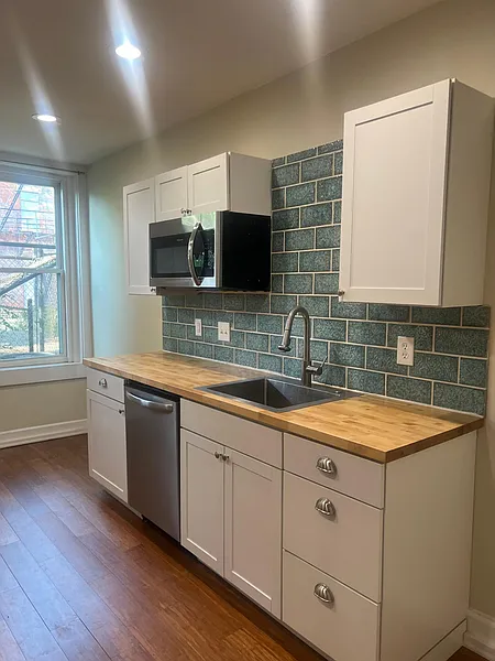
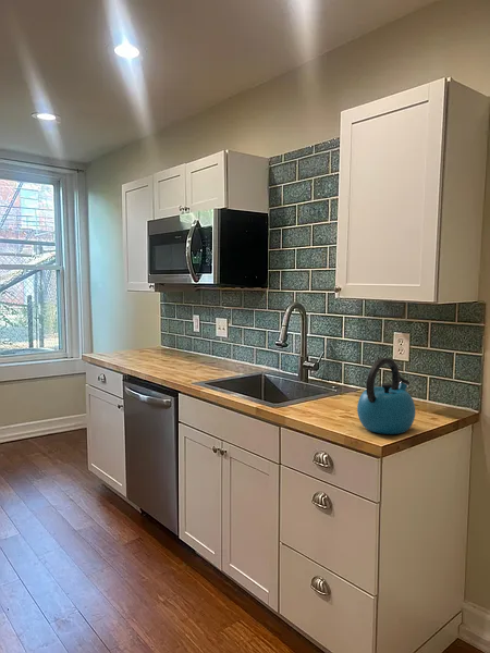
+ kettle [356,357,416,435]
